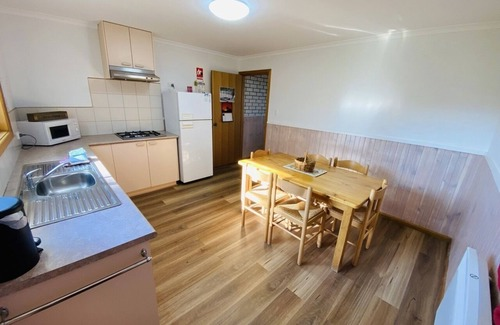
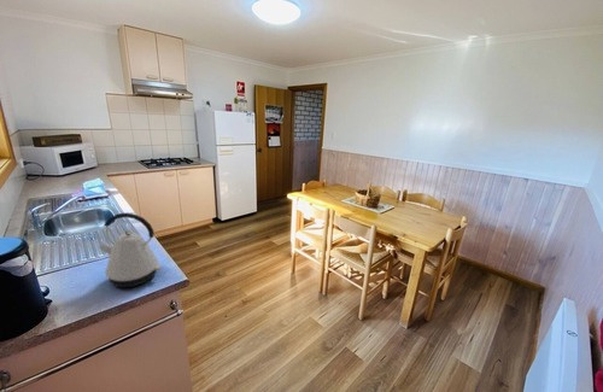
+ kettle [98,211,163,288]
